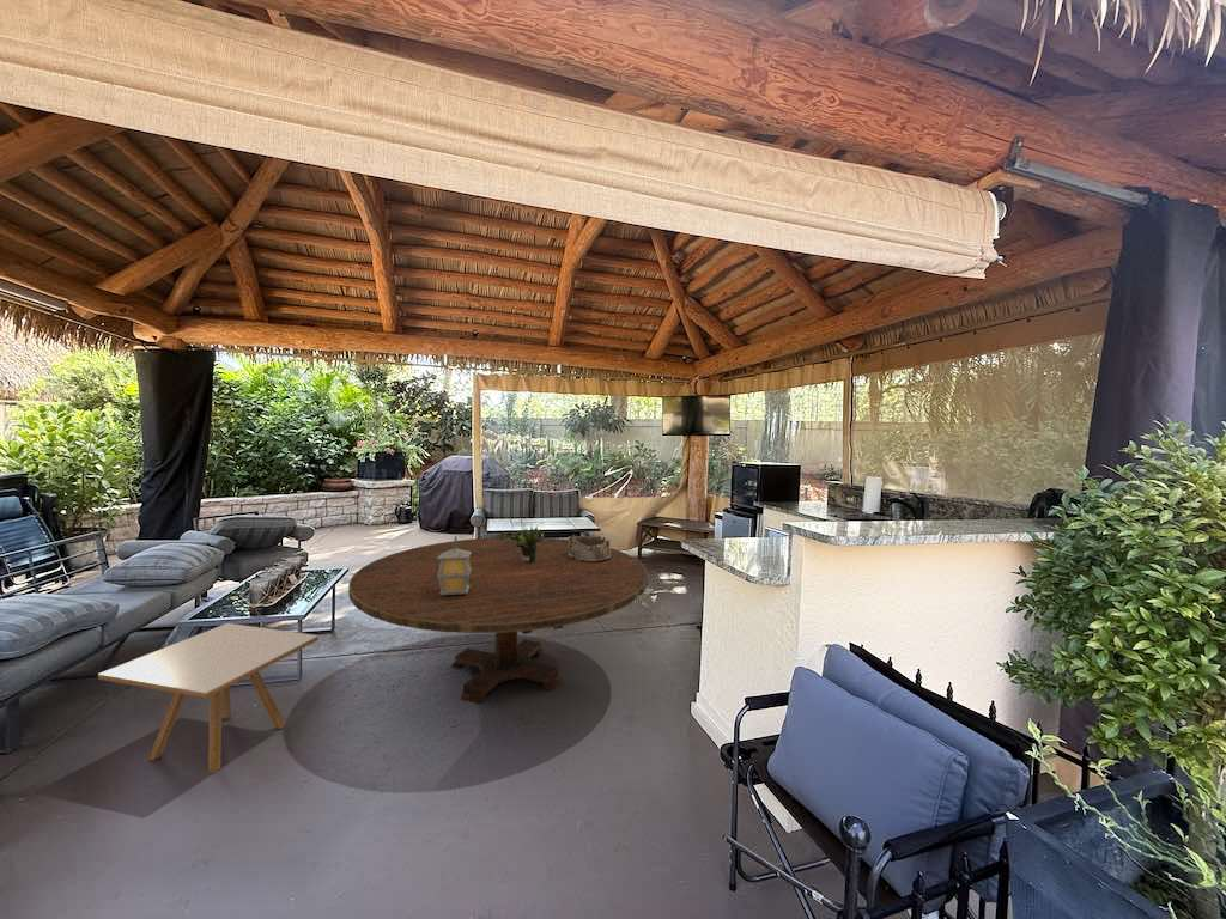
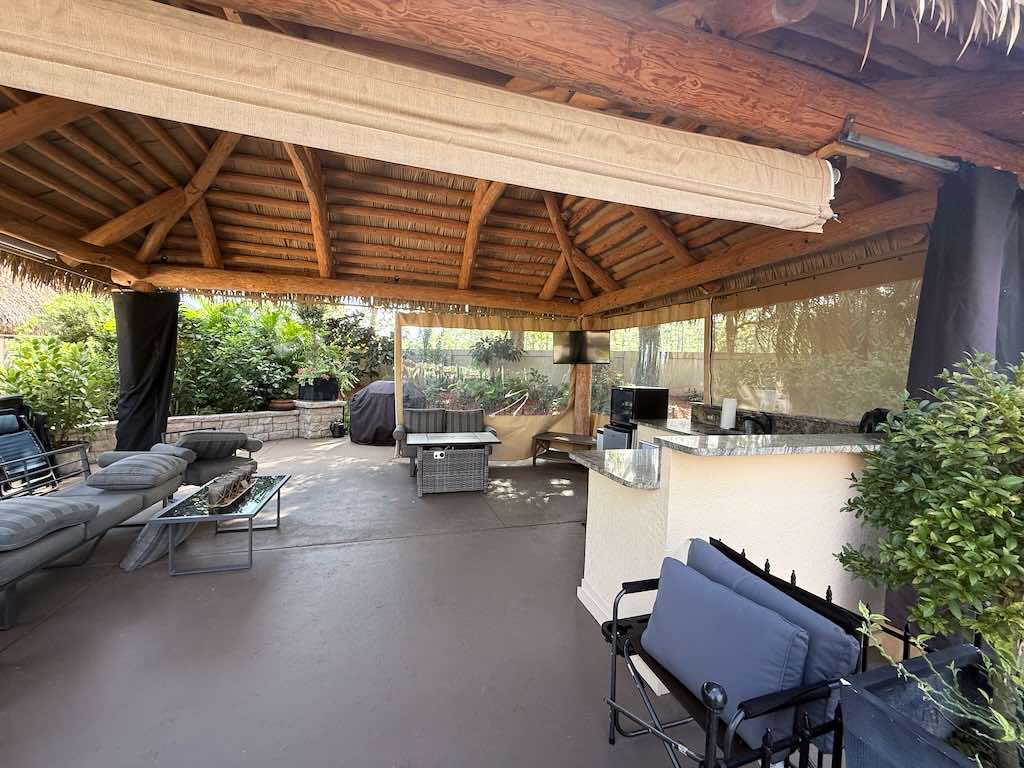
- potted plant [498,515,547,564]
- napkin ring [566,532,612,562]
- side table [97,622,320,774]
- dining table [347,536,649,705]
- lantern [437,535,472,595]
